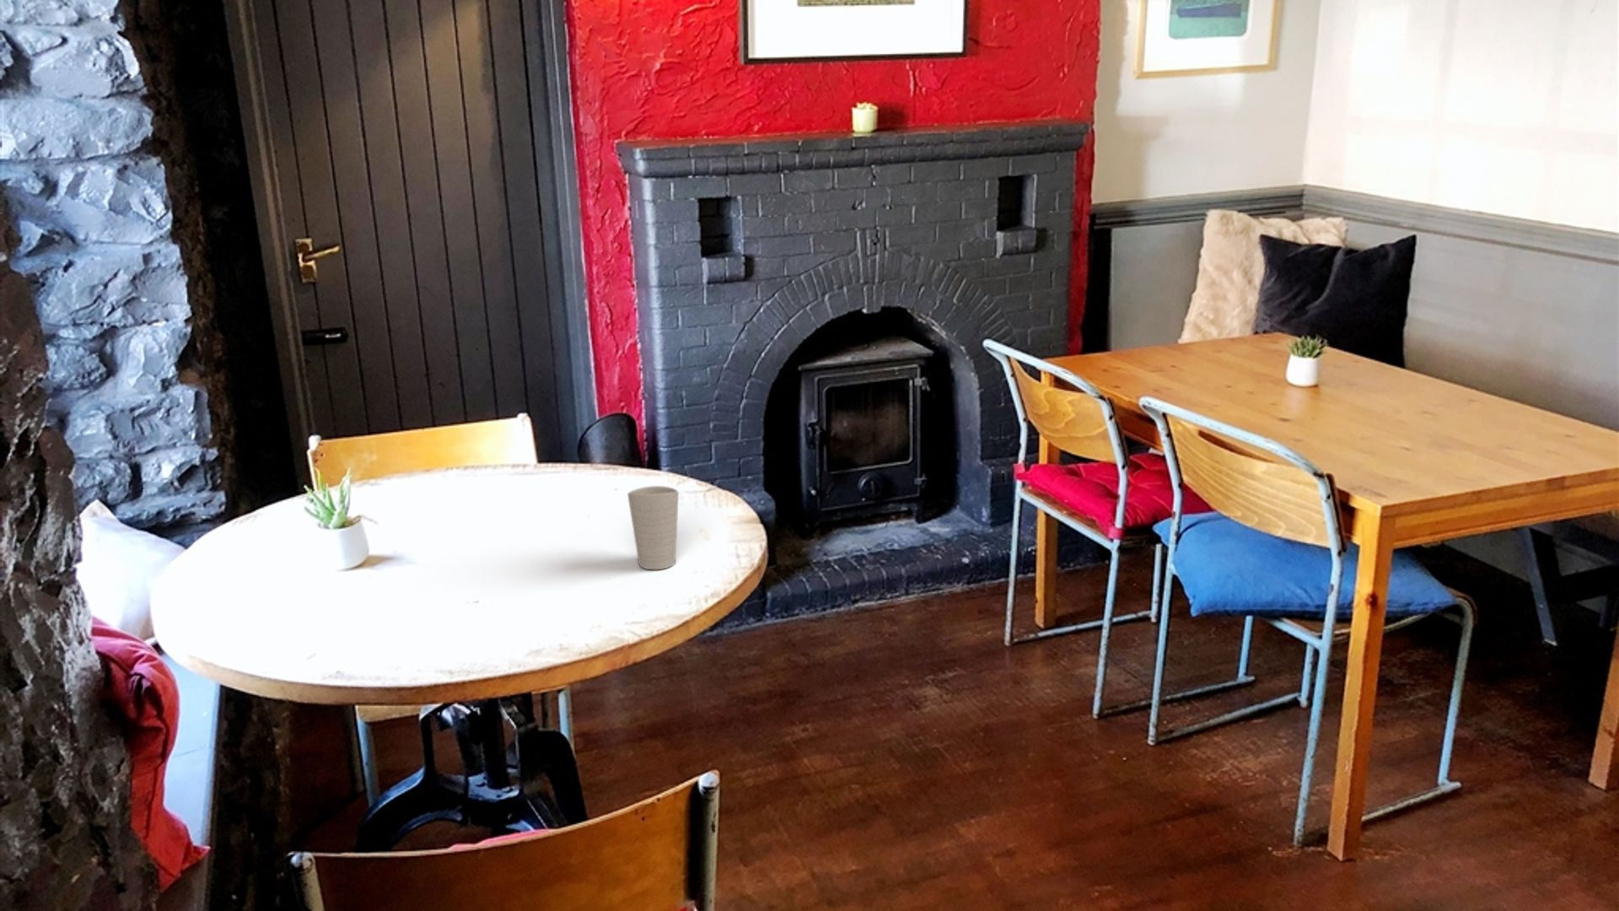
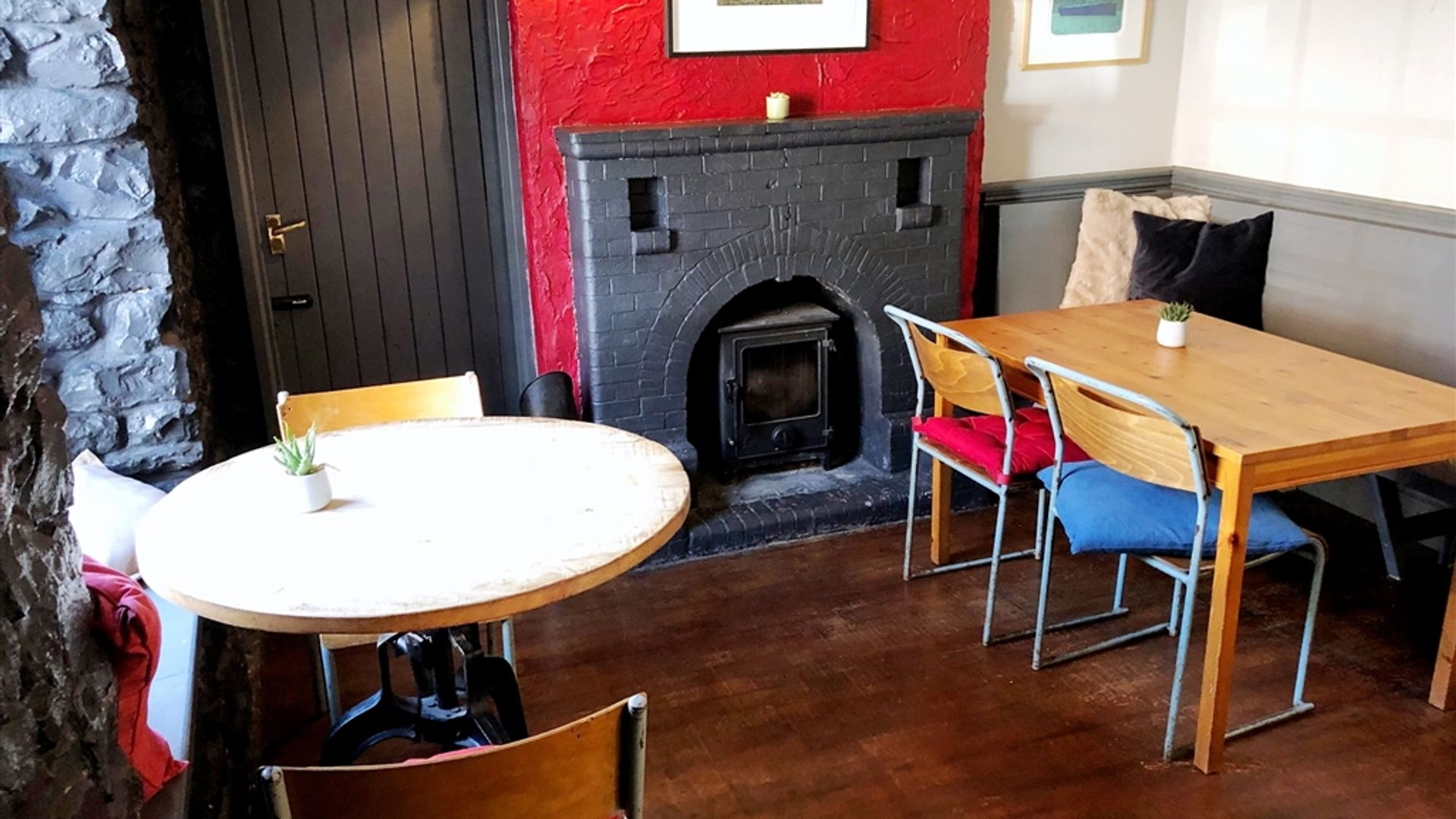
- cup [626,485,679,571]
